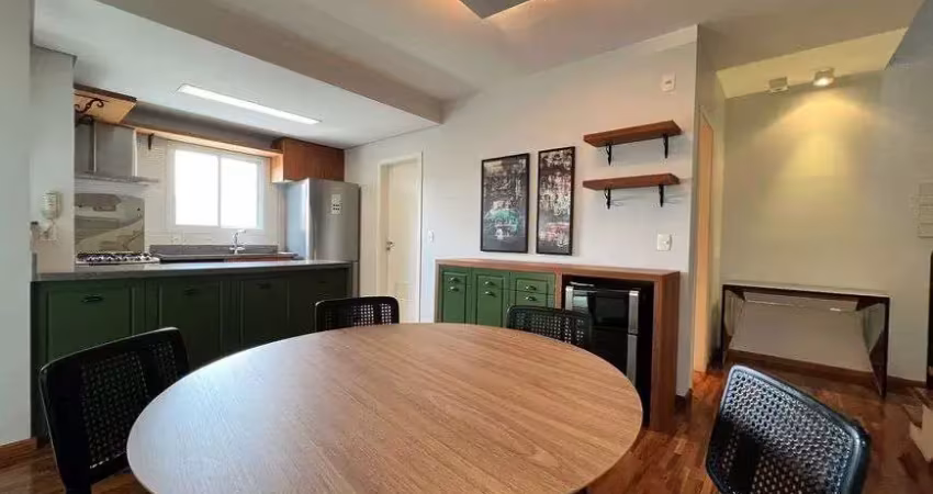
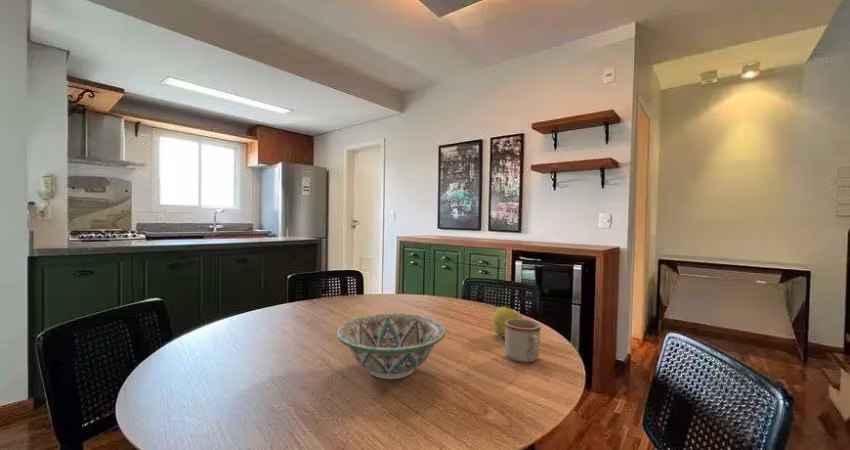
+ mug [504,318,542,364]
+ decorative bowl [336,312,447,380]
+ fruit [491,306,523,338]
